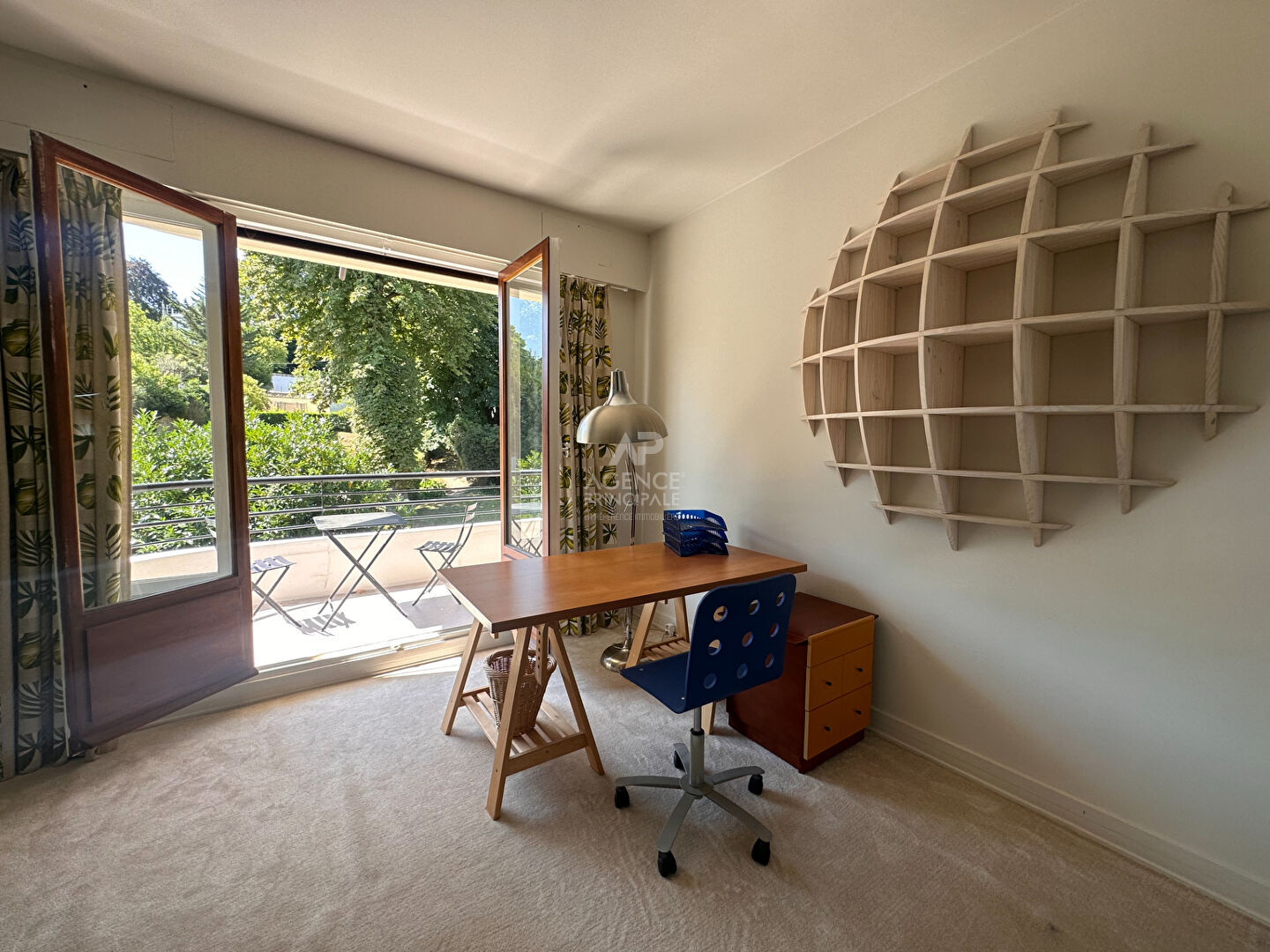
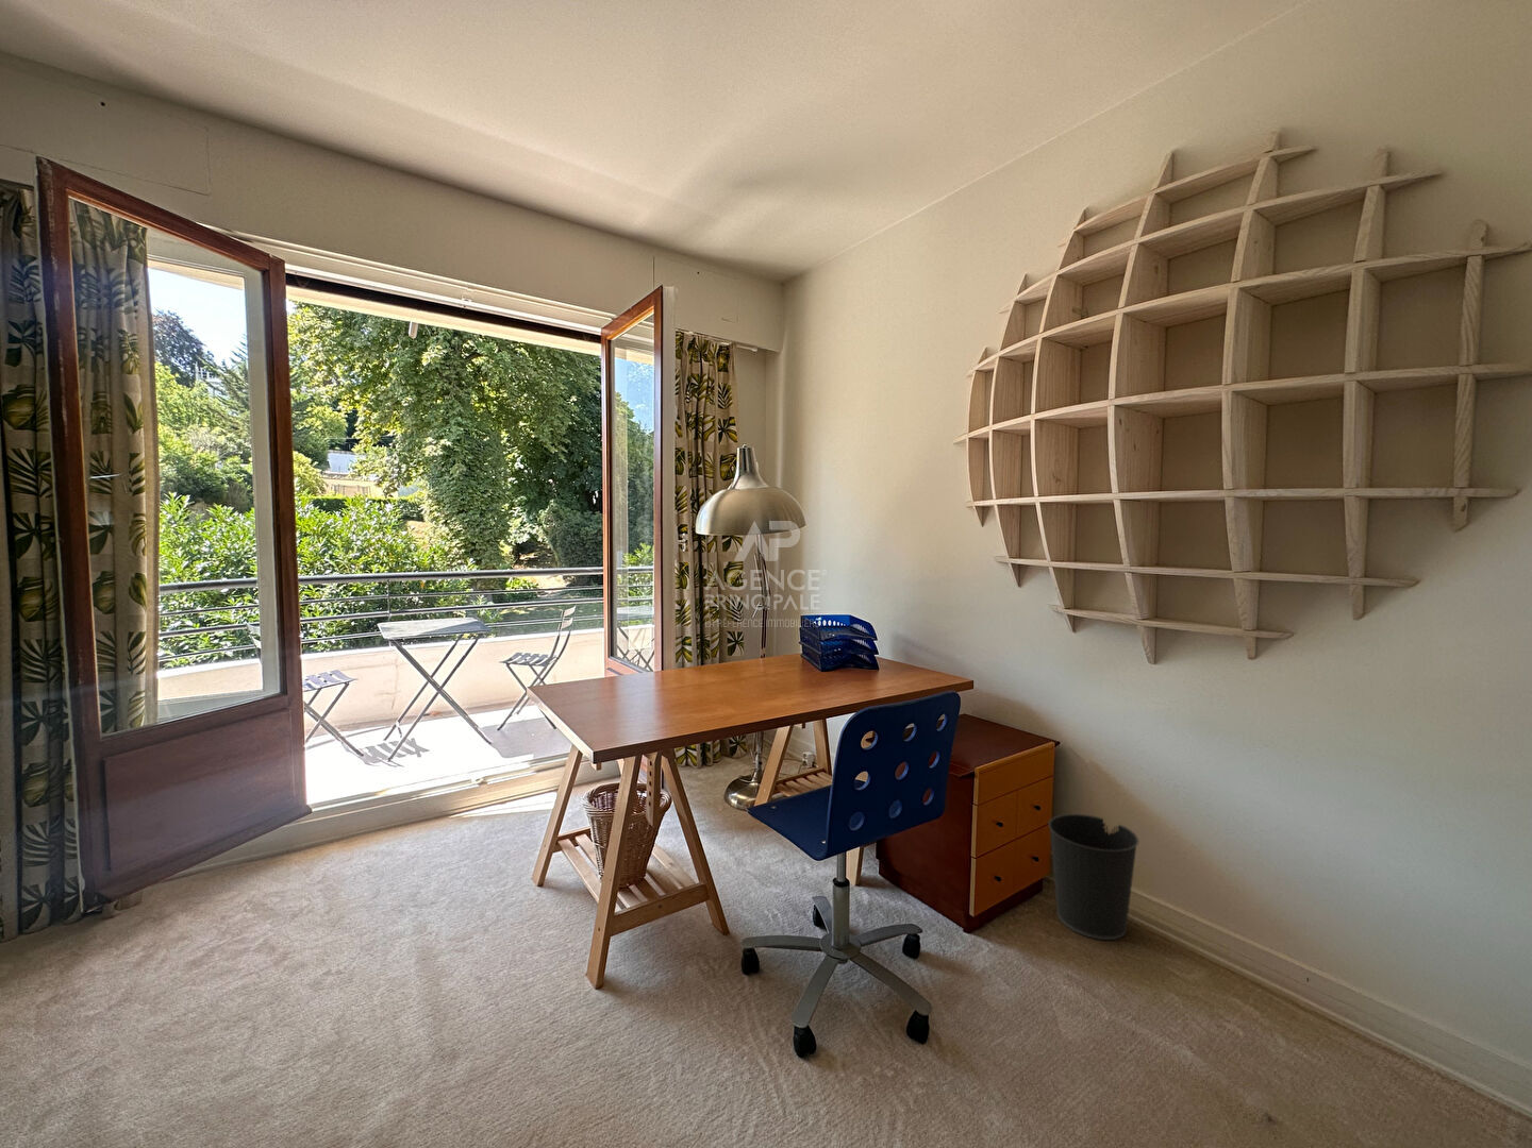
+ wastebasket [1047,813,1140,941]
